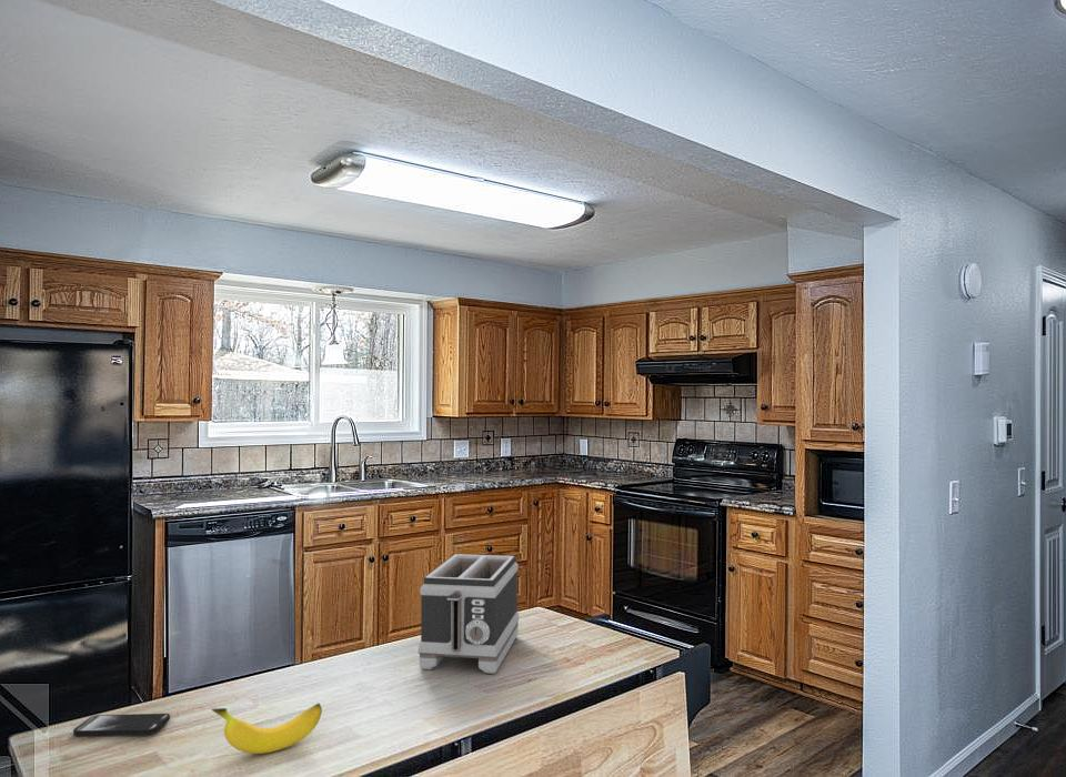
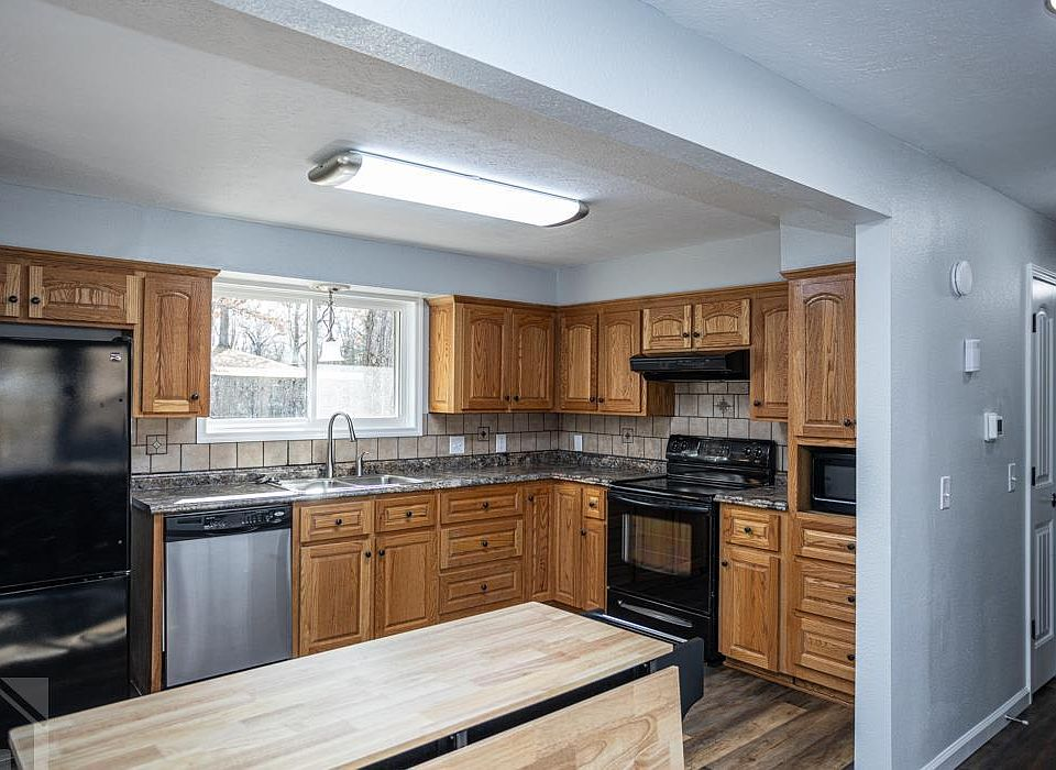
- smartphone [72,713,171,737]
- banana [210,703,323,755]
- toaster [418,553,520,675]
